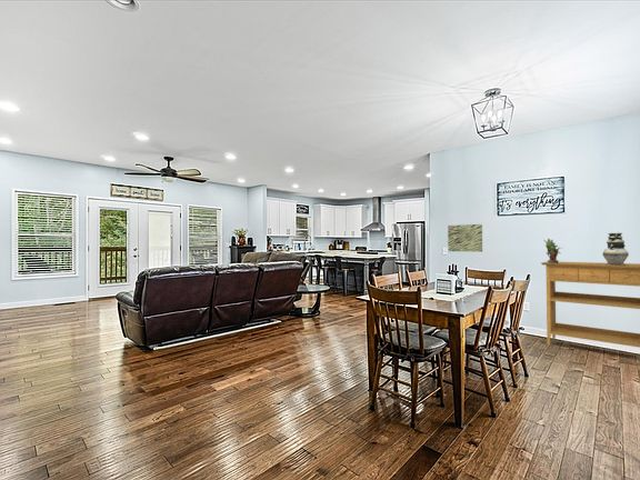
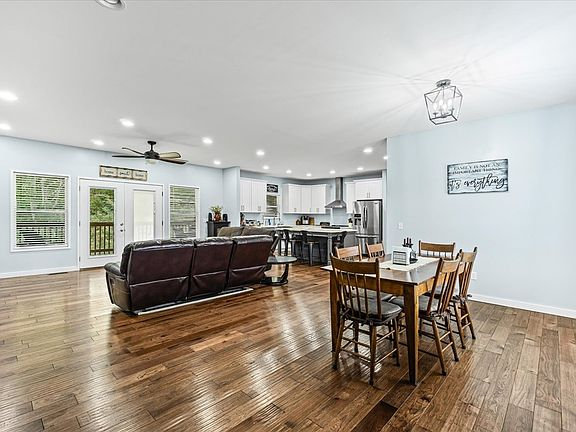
- decorative urn [601,232,630,264]
- potted plant [543,238,563,263]
- console table [540,260,640,349]
- wall art [447,223,483,253]
